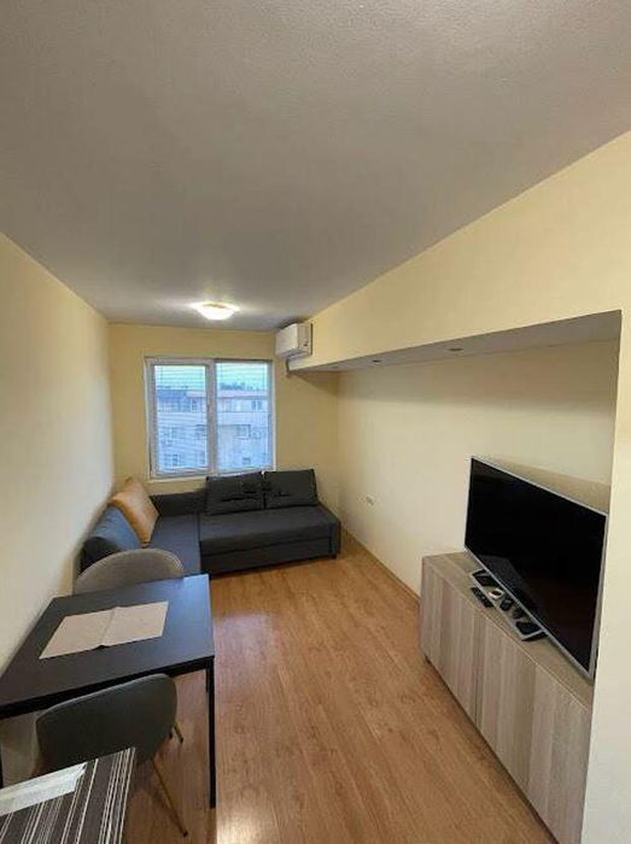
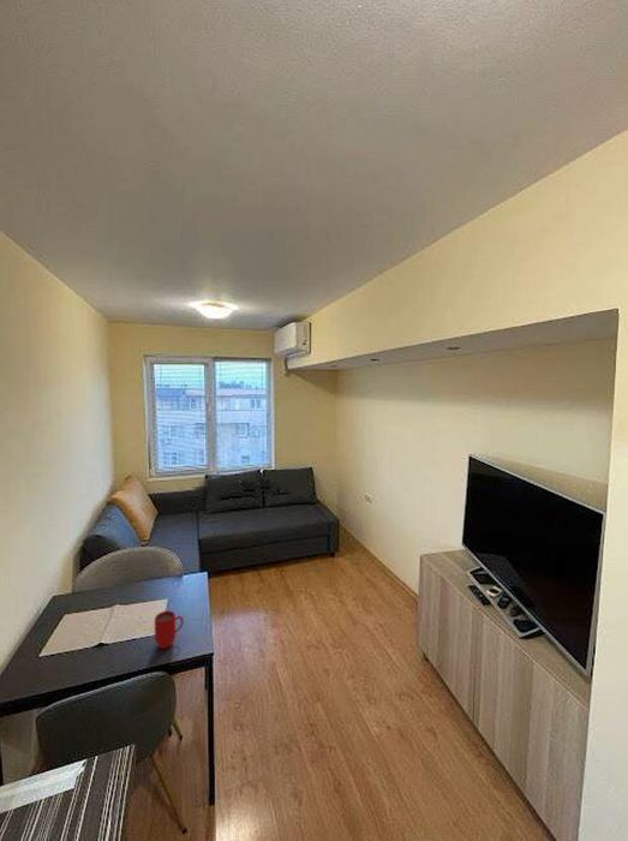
+ mug [154,609,185,650]
